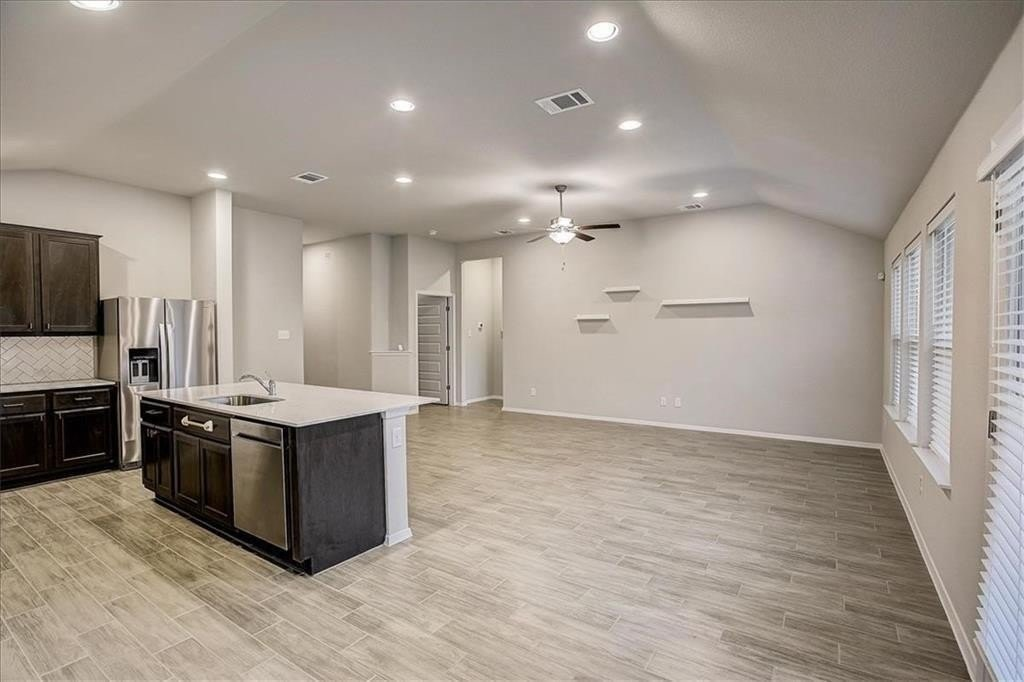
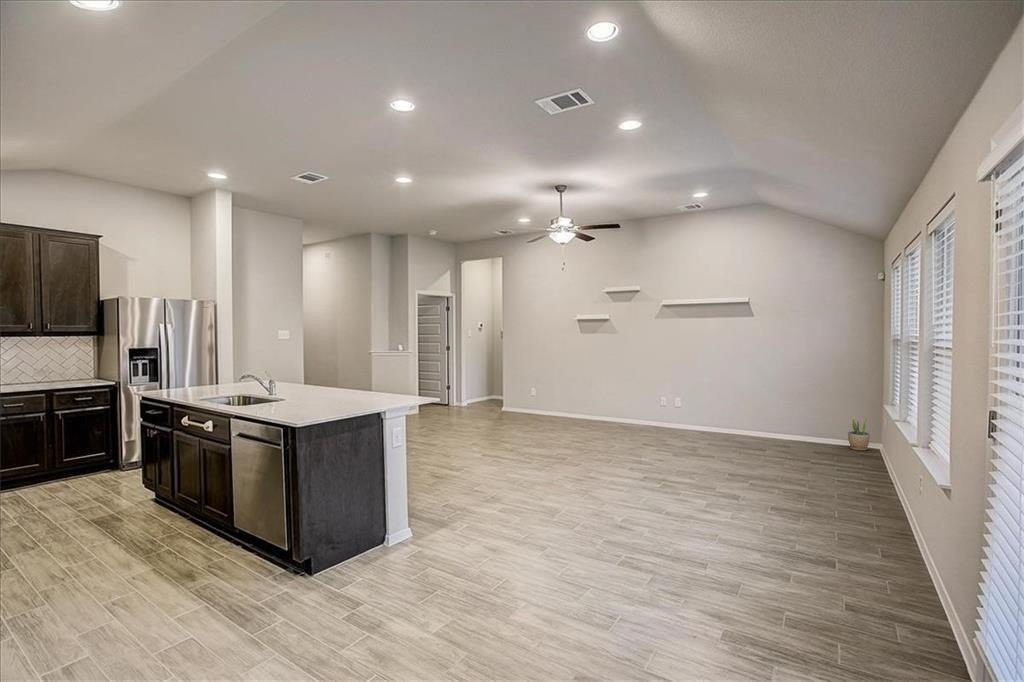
+ potted plant [847,417,870,451]
